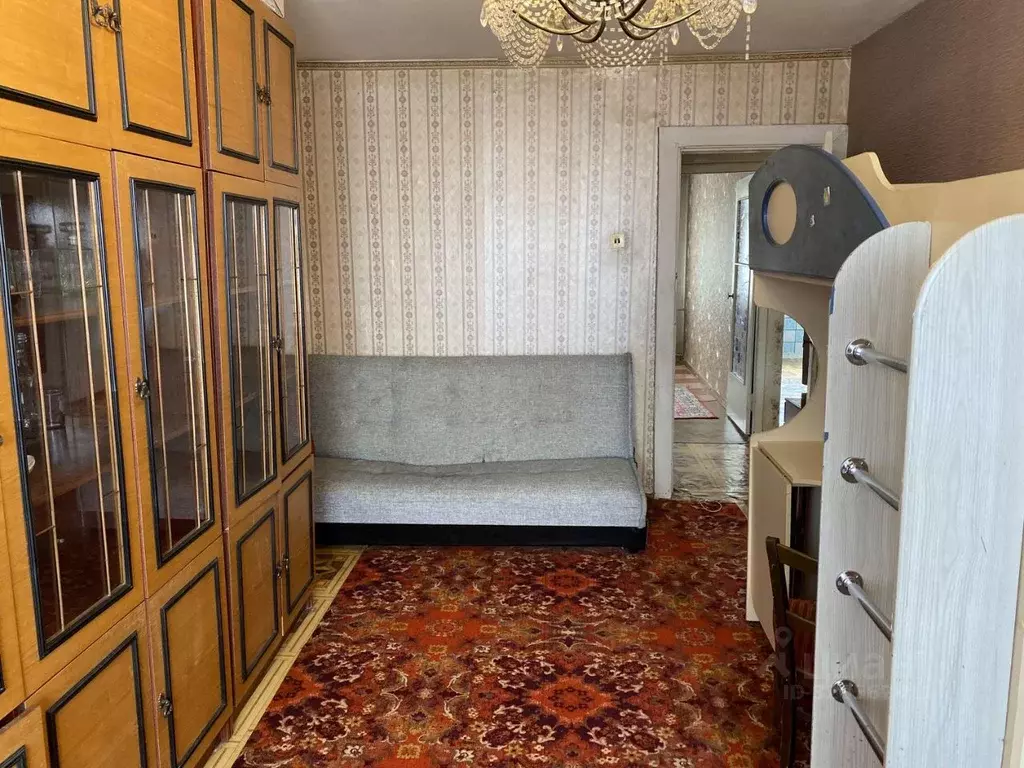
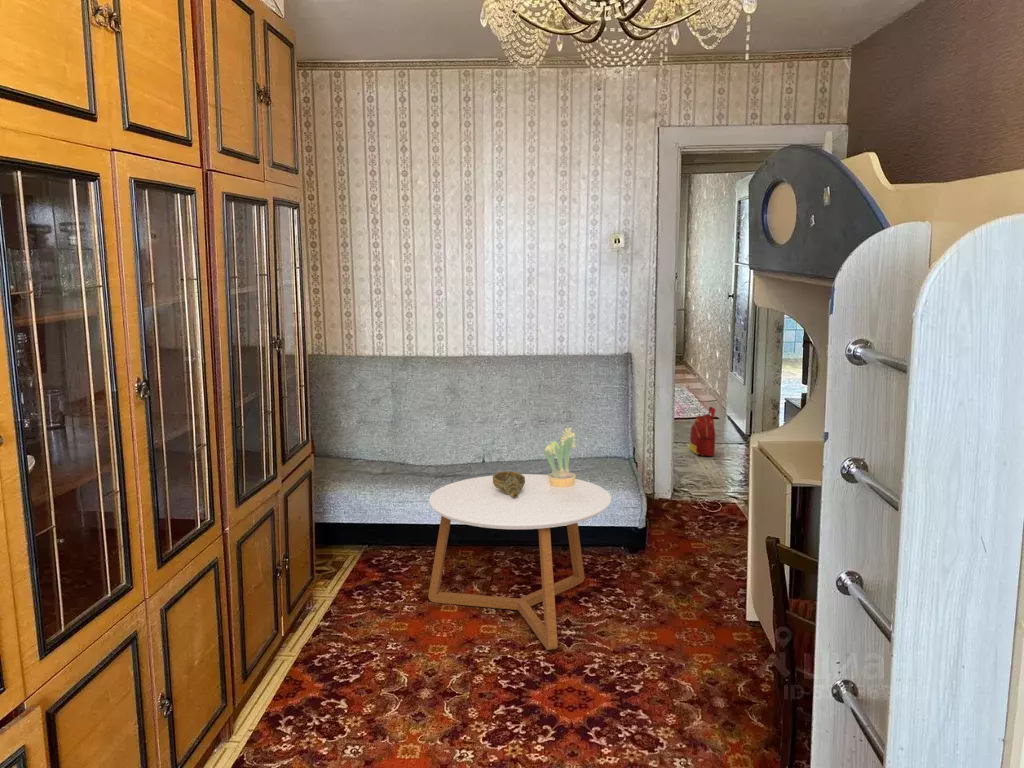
+ decorative bowl [492,470,525,499]
+ potted flower [543,427,577,487]
+ coffee table [427,473,612,651]
+ backpack [689,406,717,457]
